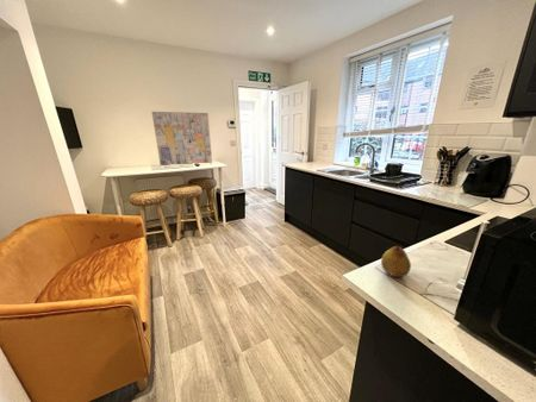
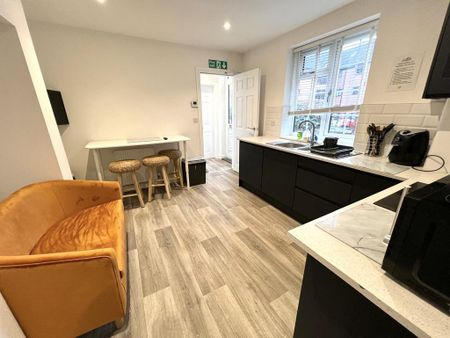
- wall art [151,111,213,167]
- fruit [380,244,412,278]
